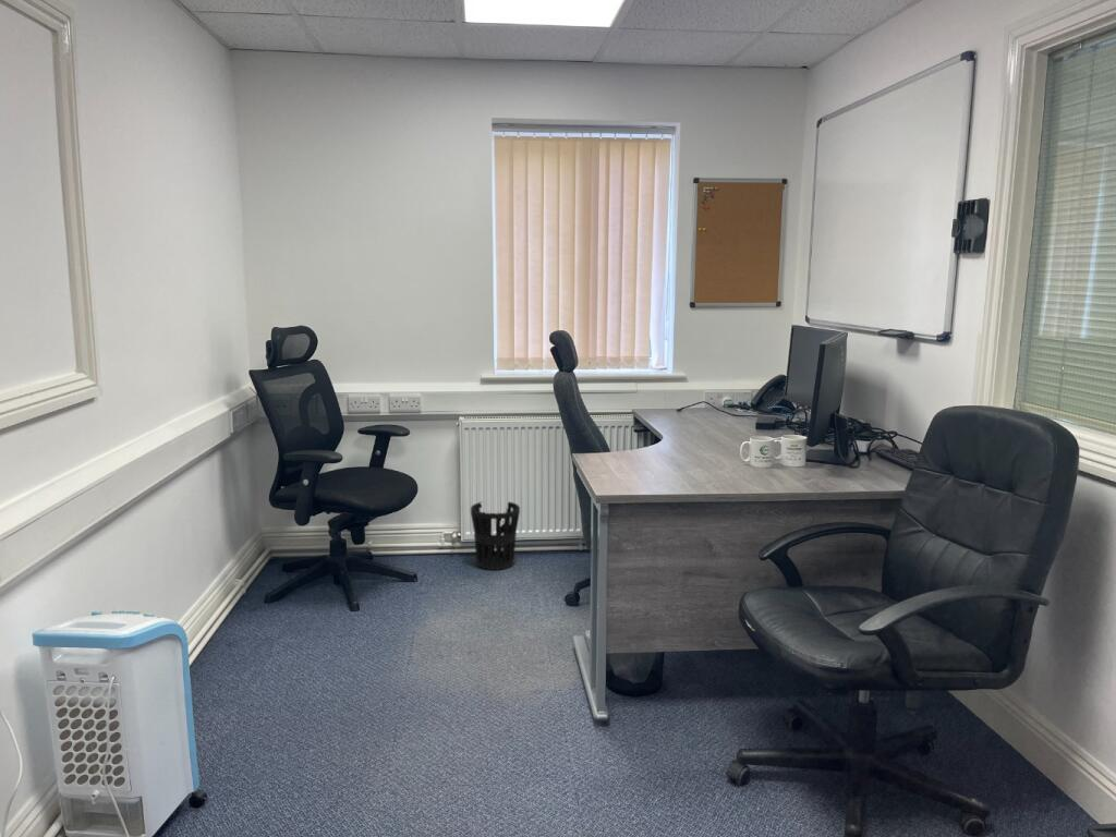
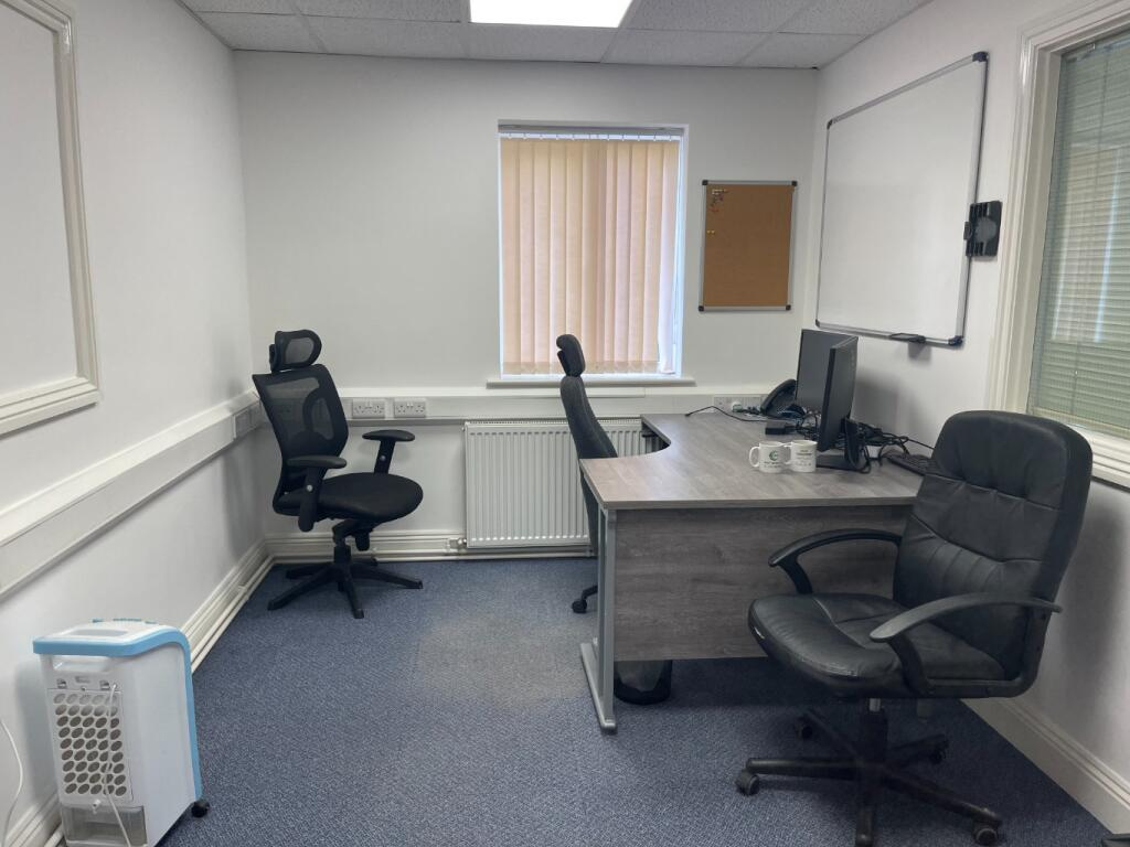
- wastebasket [470,501,521,571]
